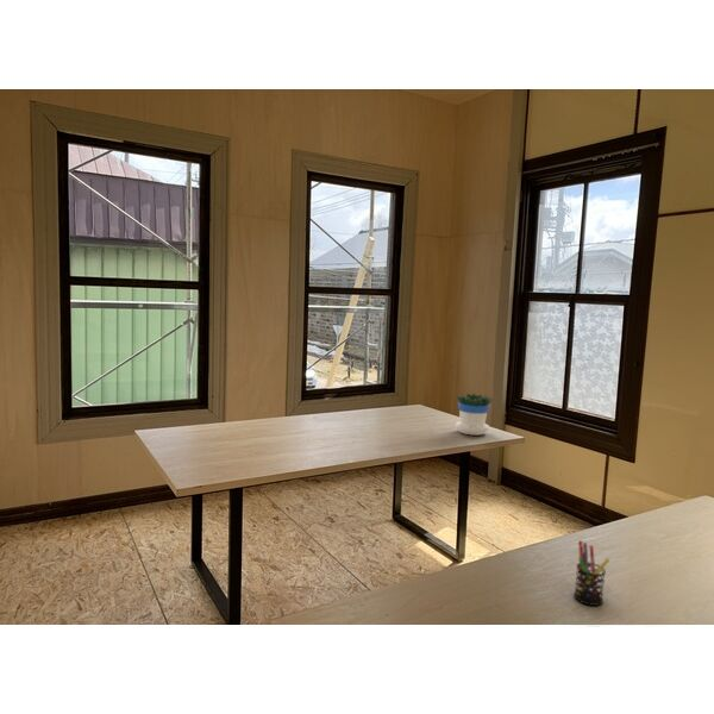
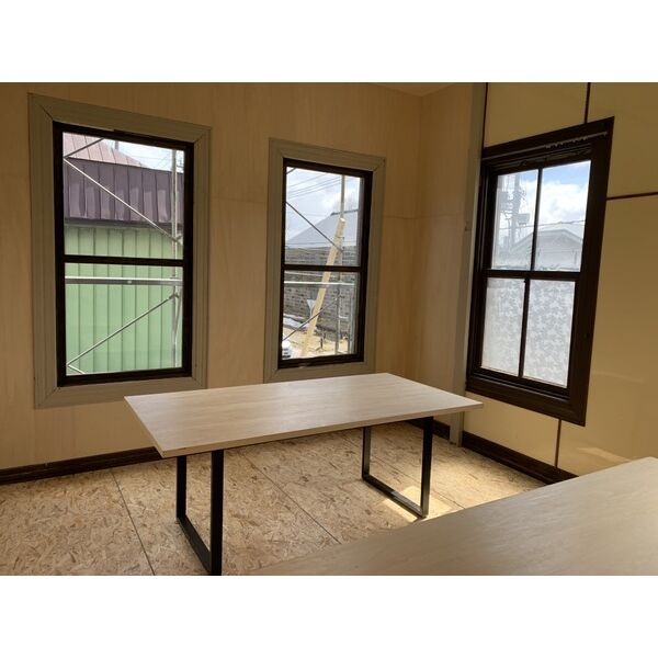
- pen holder [572,539,610,607]
- flowerpot [455,393,494,436]
